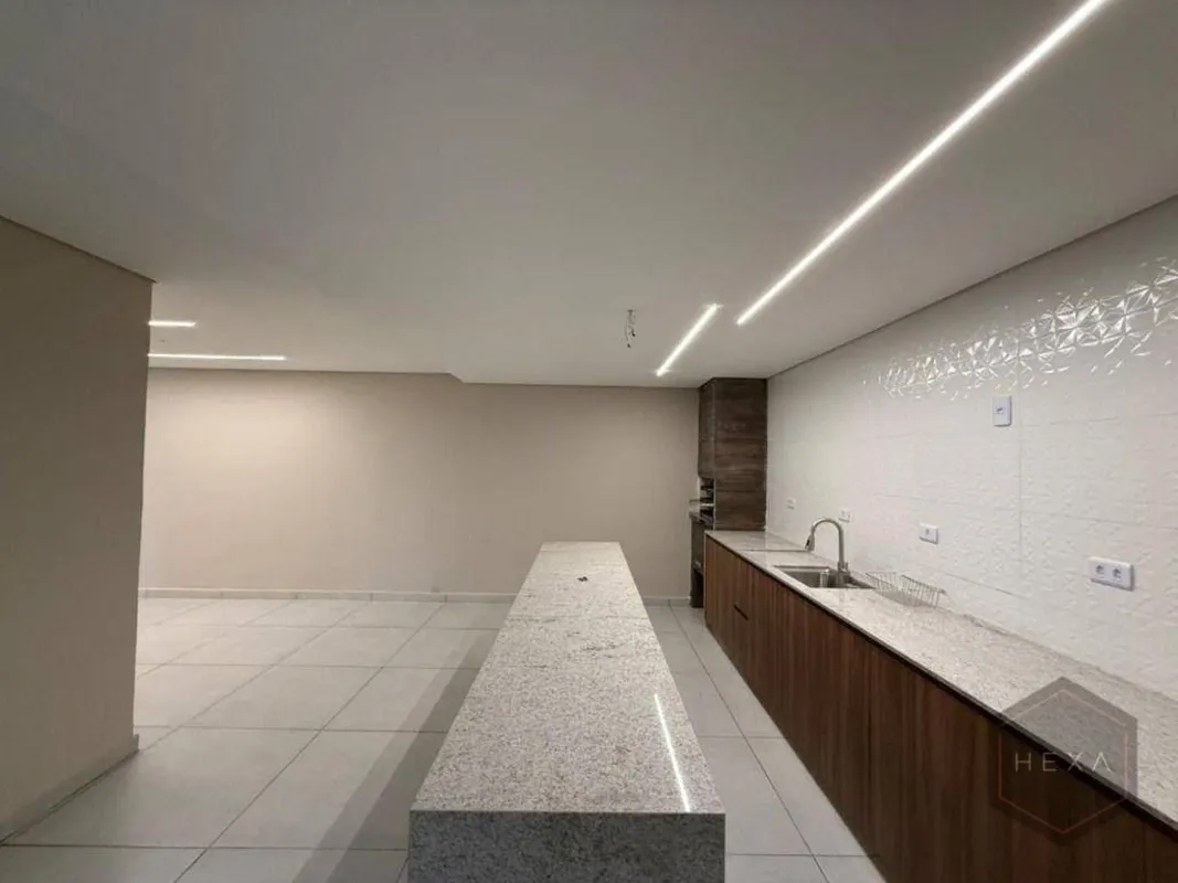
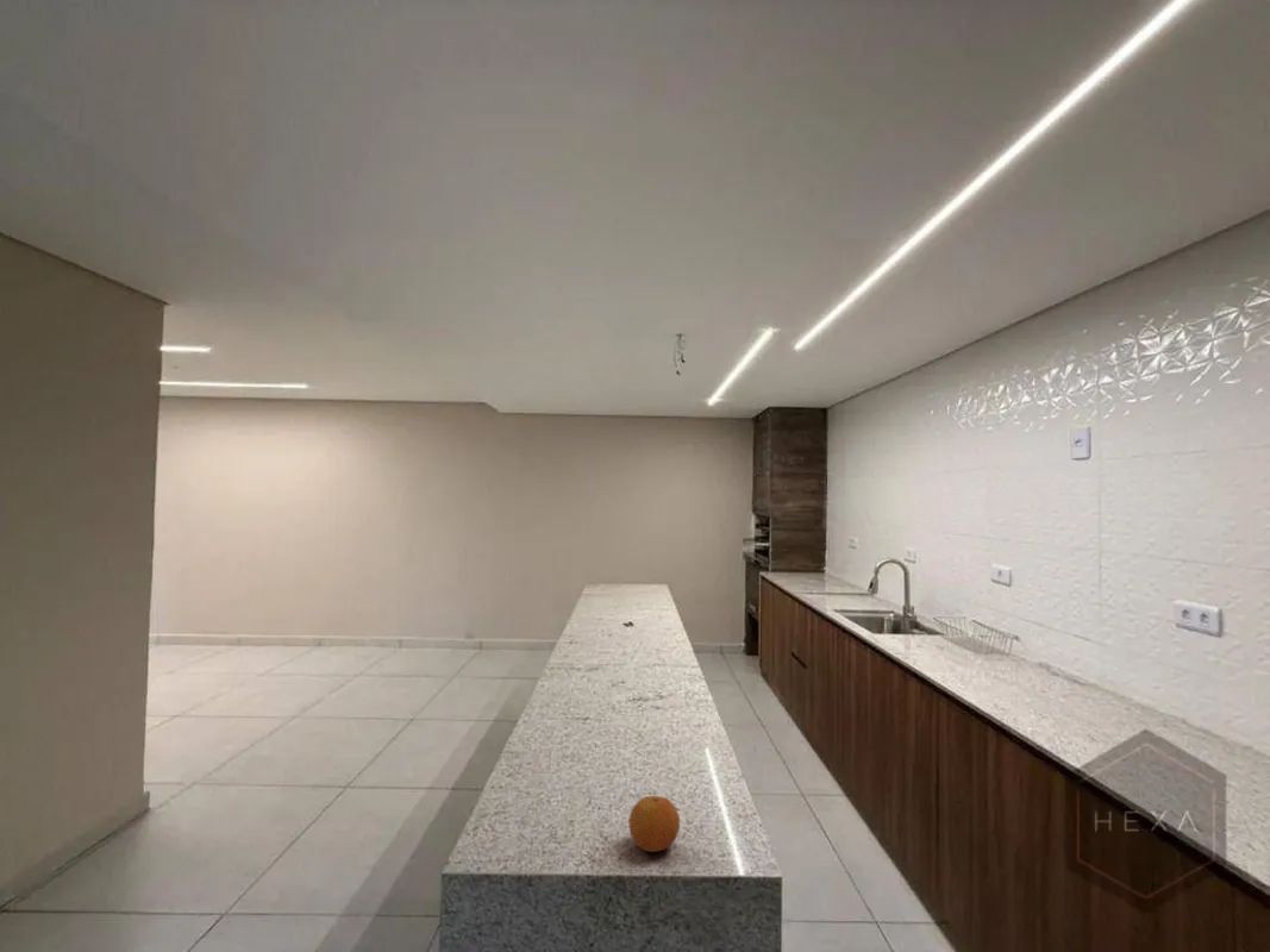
+ fruit [627,795,681,853]
